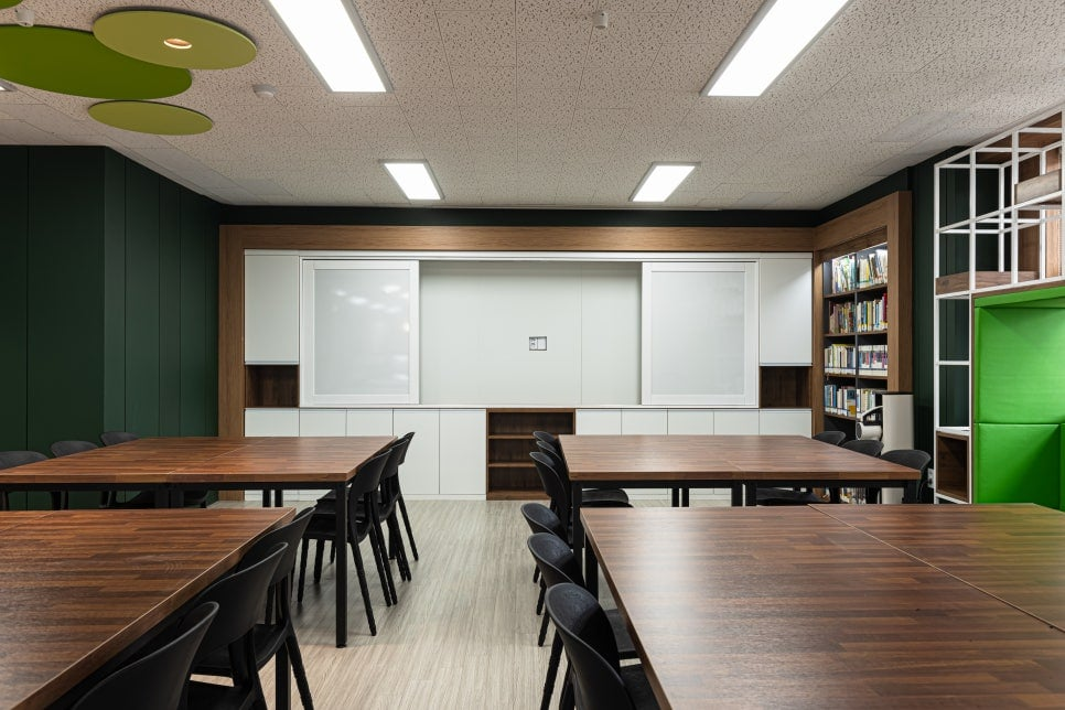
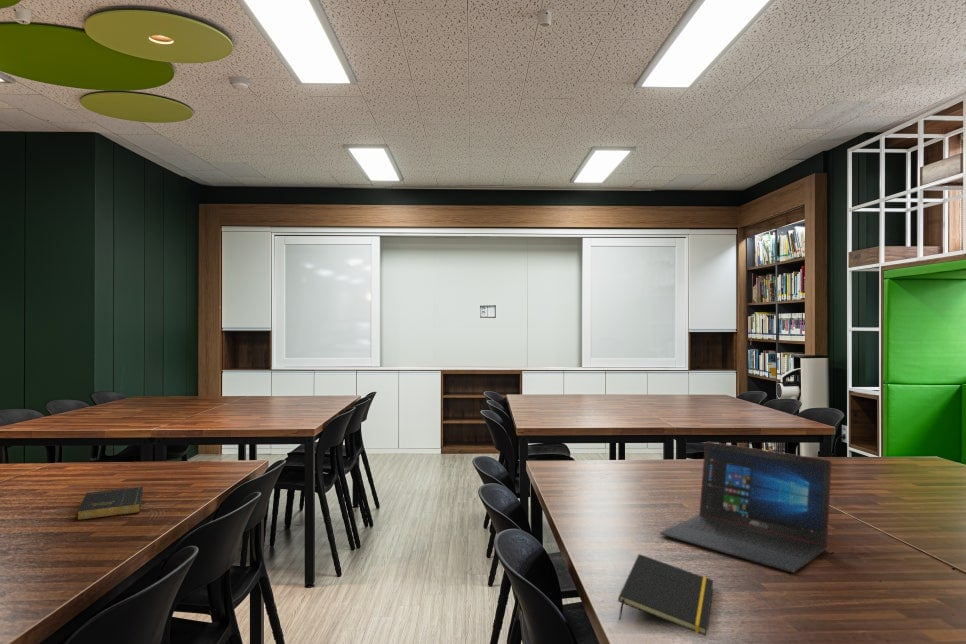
+ laptop [659,441,833,573]
+ book [76,486,144,521]
+ notepad [617,553,714,637]
